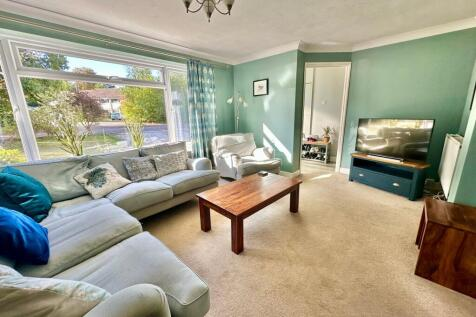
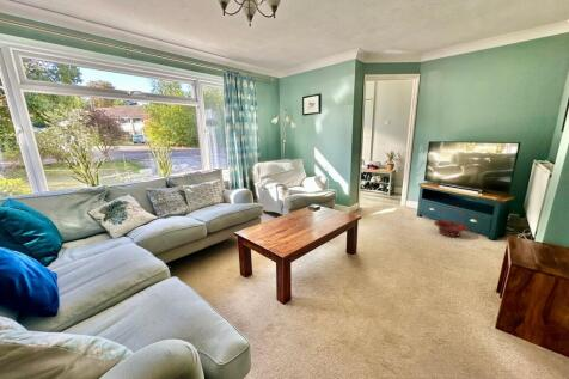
+ basket [433,206,469,238]
